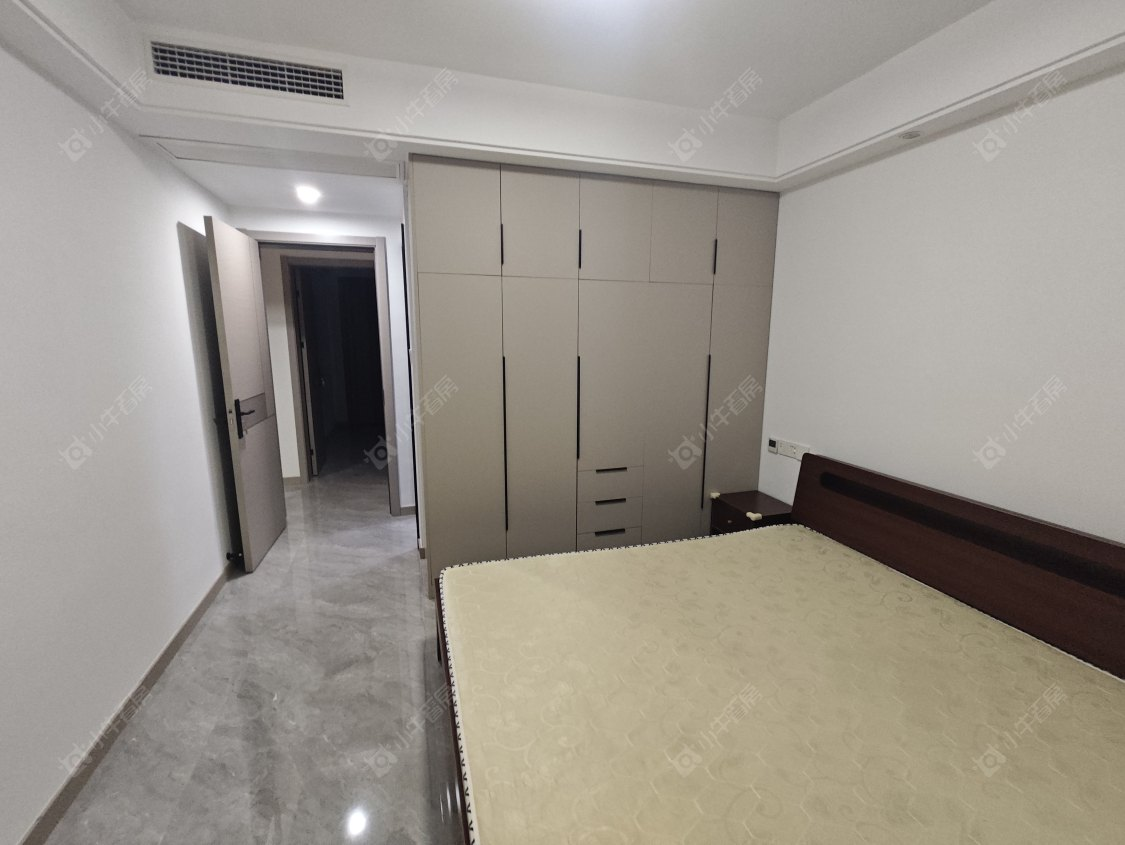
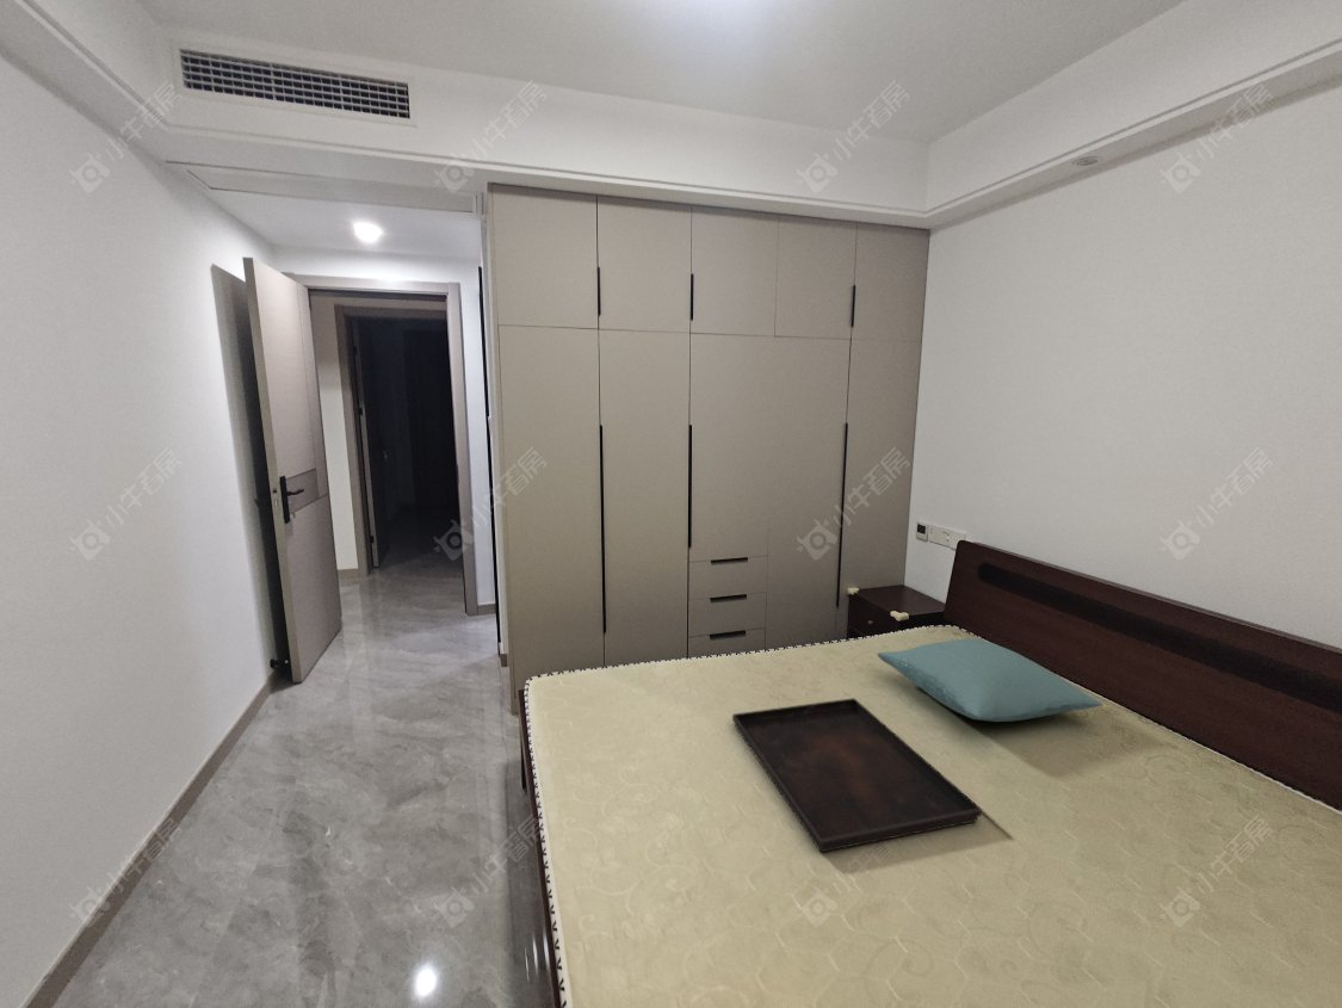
+ pillow [876,637,1105,723]
+ serving tray [731,697,983,853]
